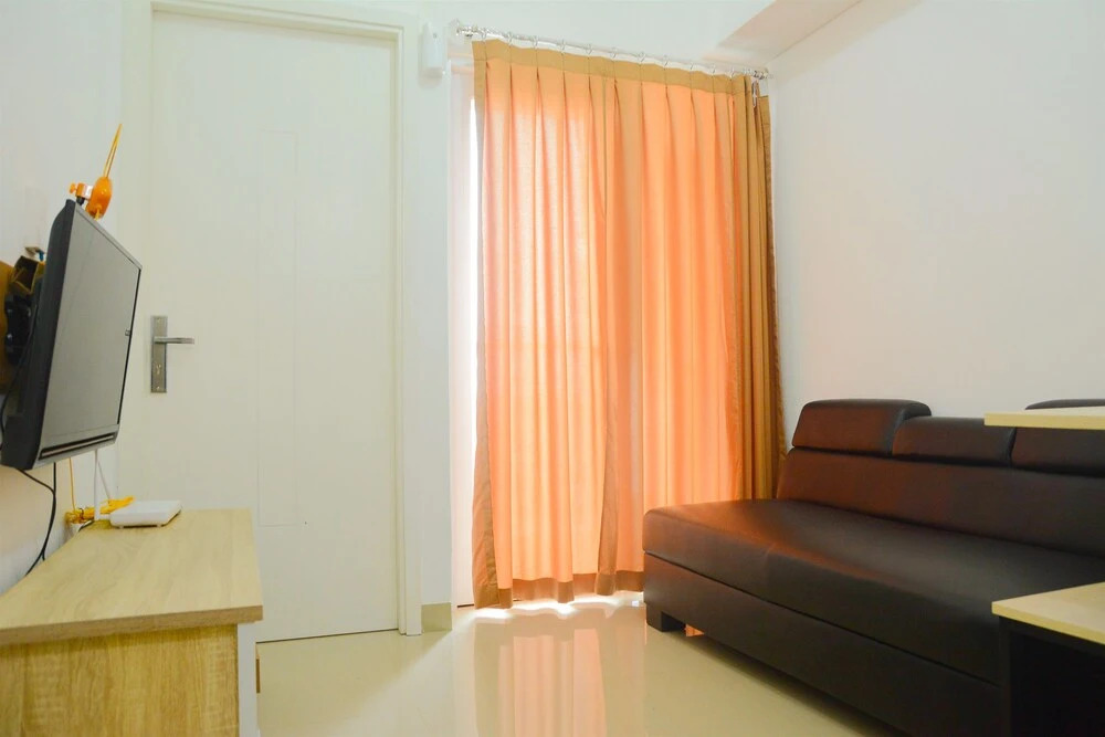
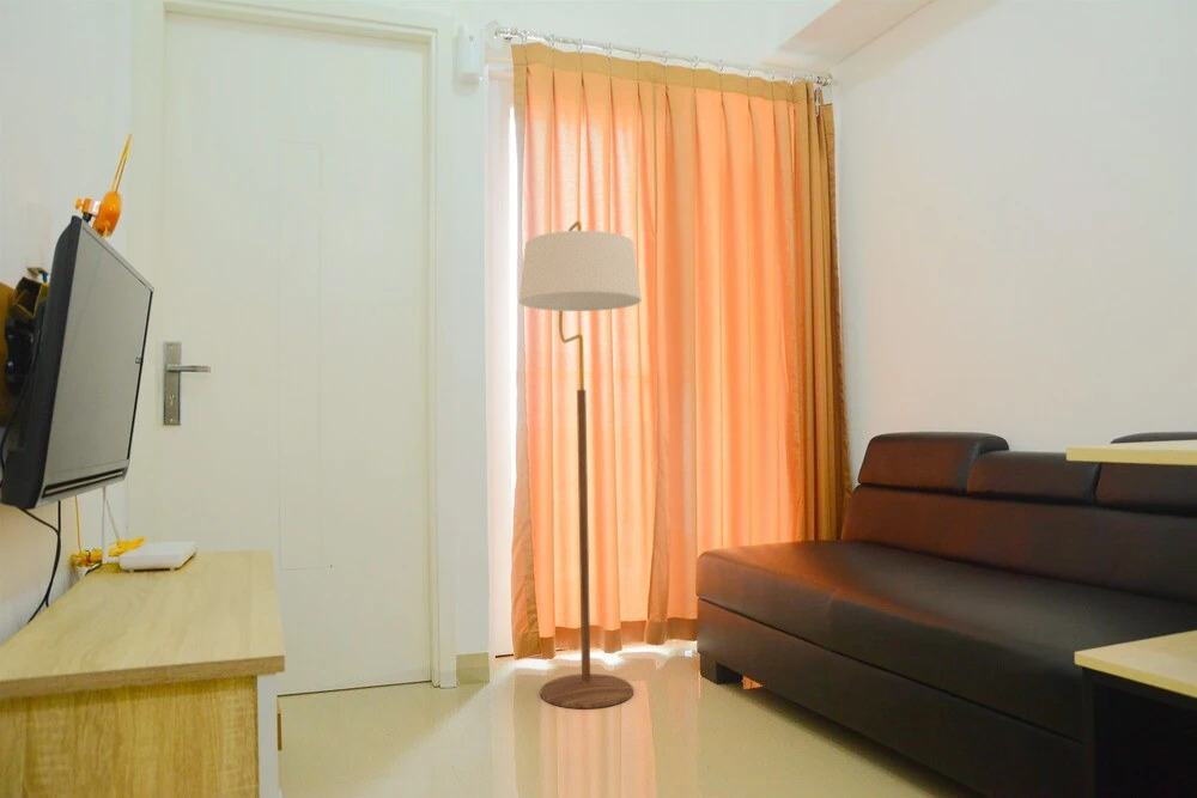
+ floor lamp [518,220,643,709]
